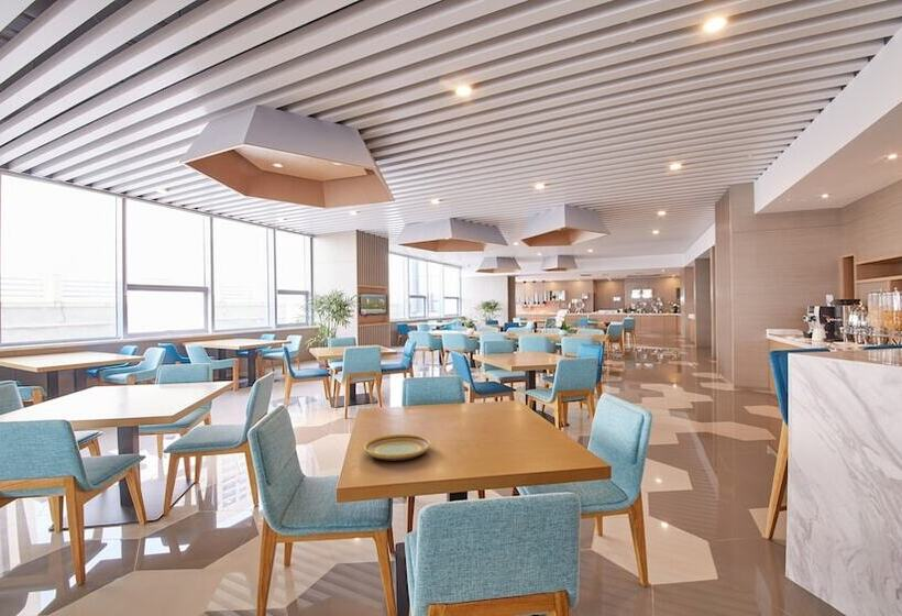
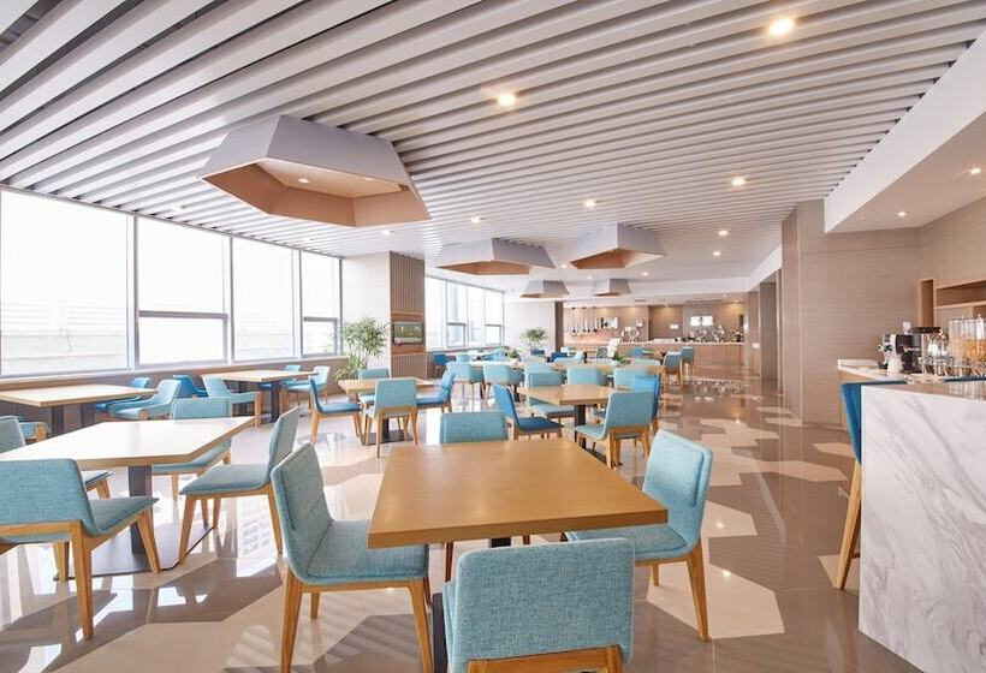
- plate [363,433,432,461]
